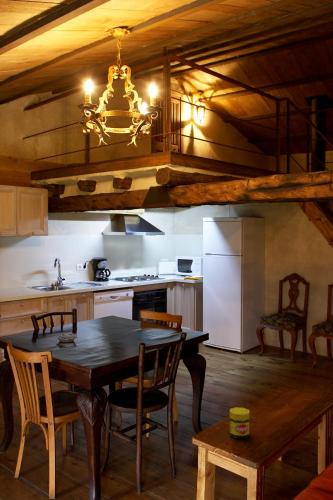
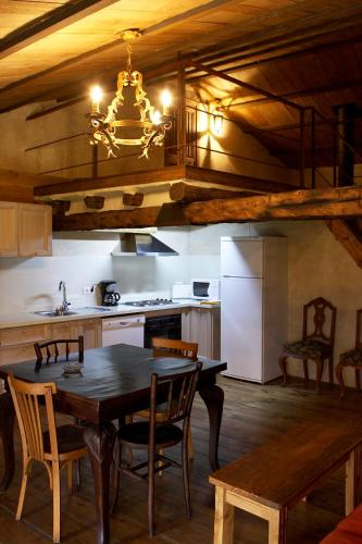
- jar [229,406,250,440]
